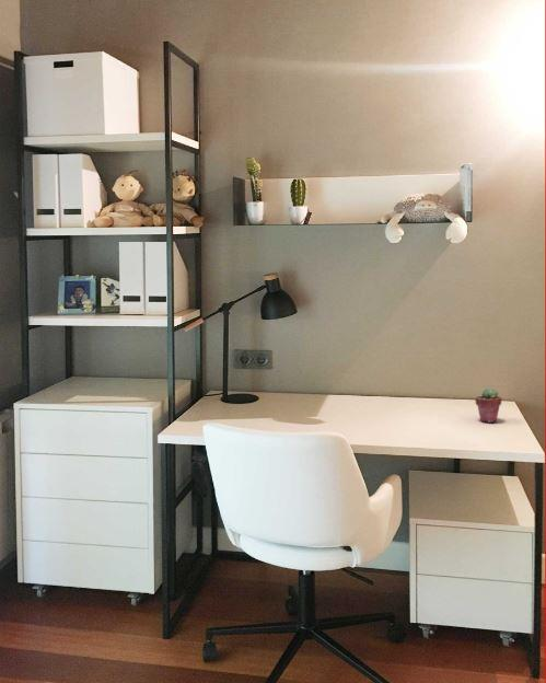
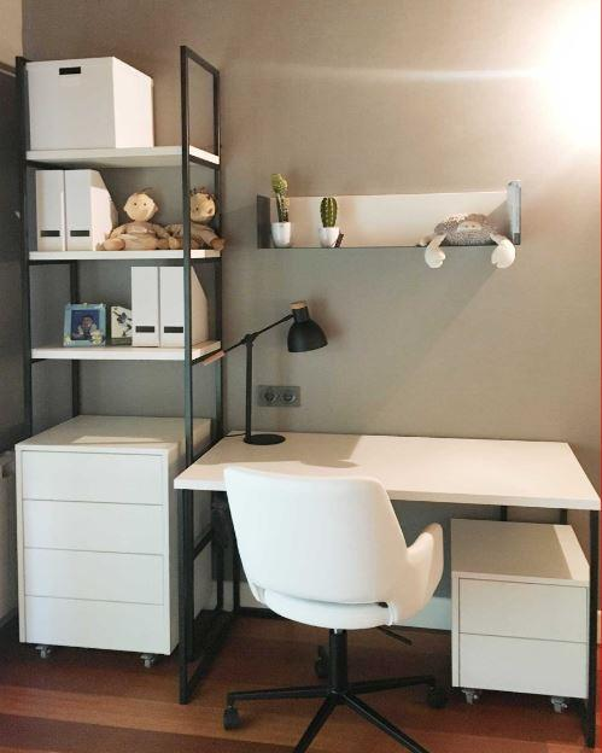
- potted succulent [474,386,502,424]
